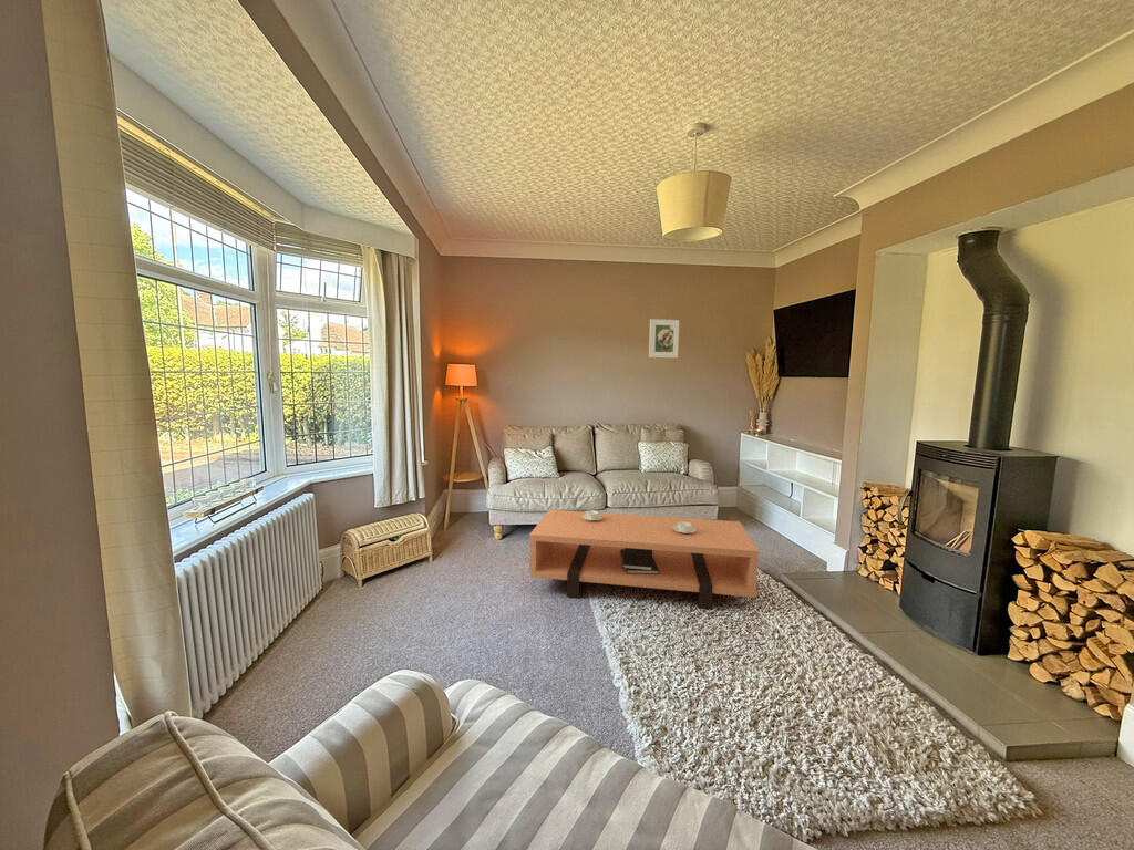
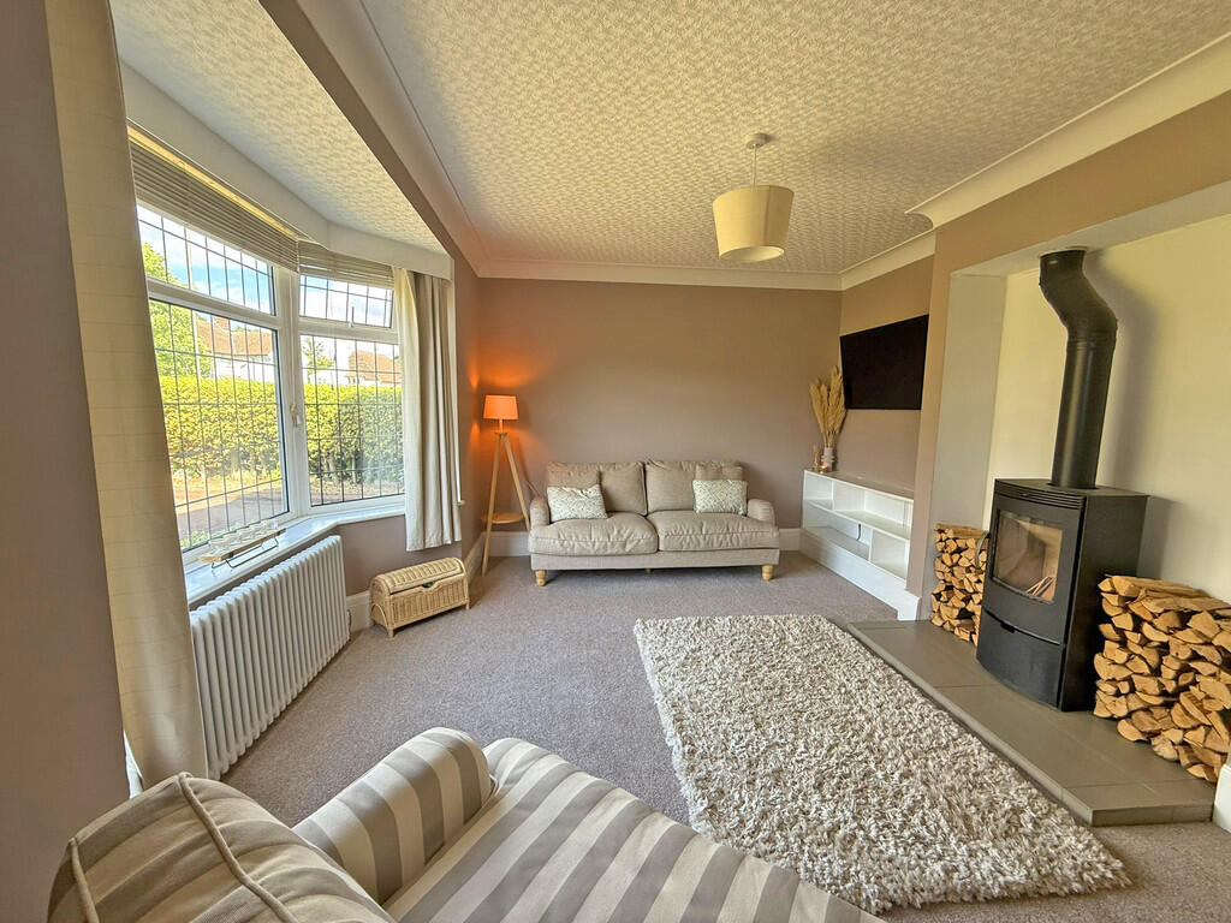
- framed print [648,318,680,359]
- coffee table [528,509,760,611]
